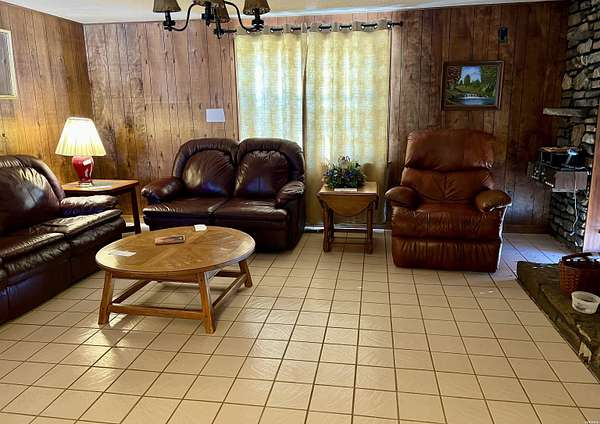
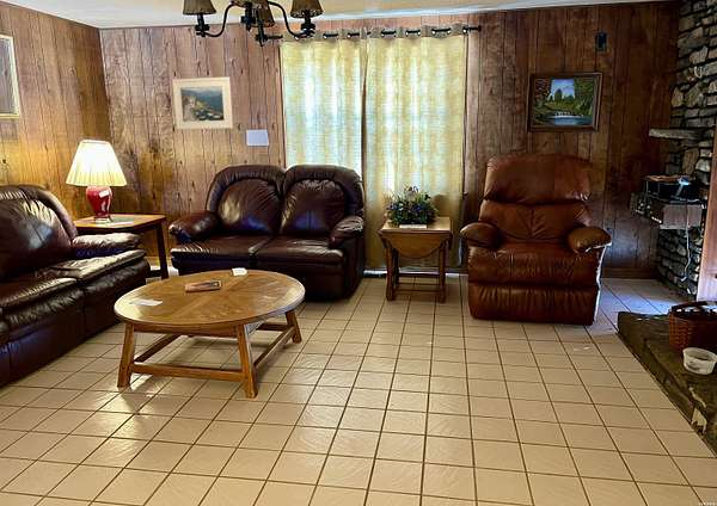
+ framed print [171,76,234,131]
